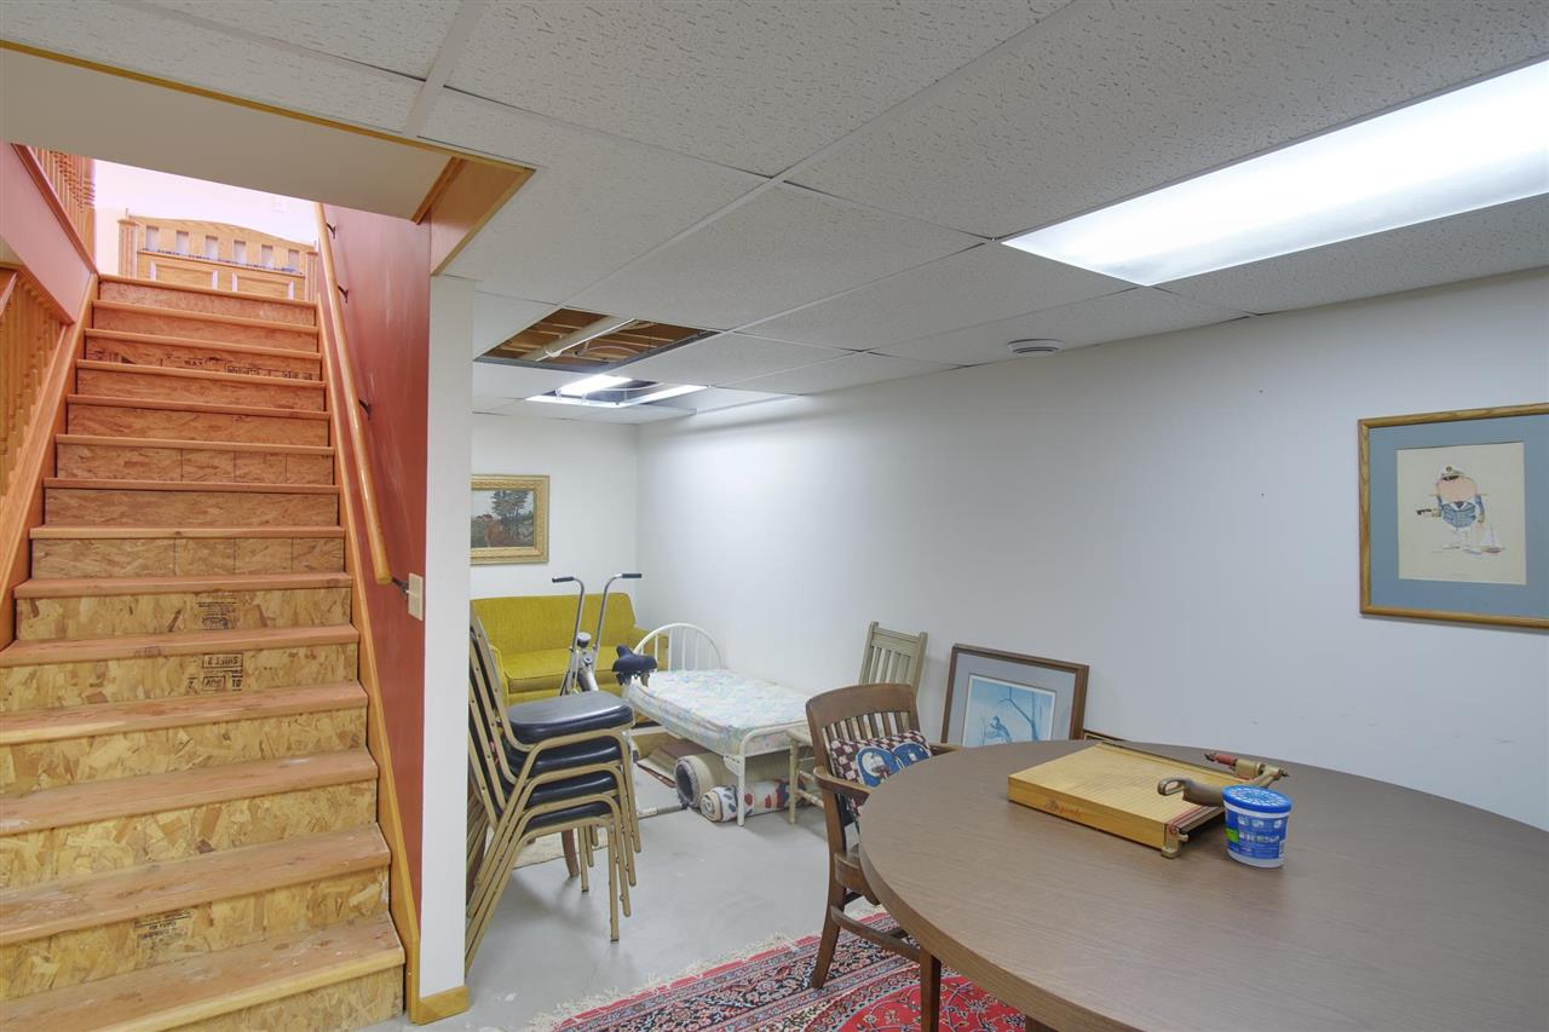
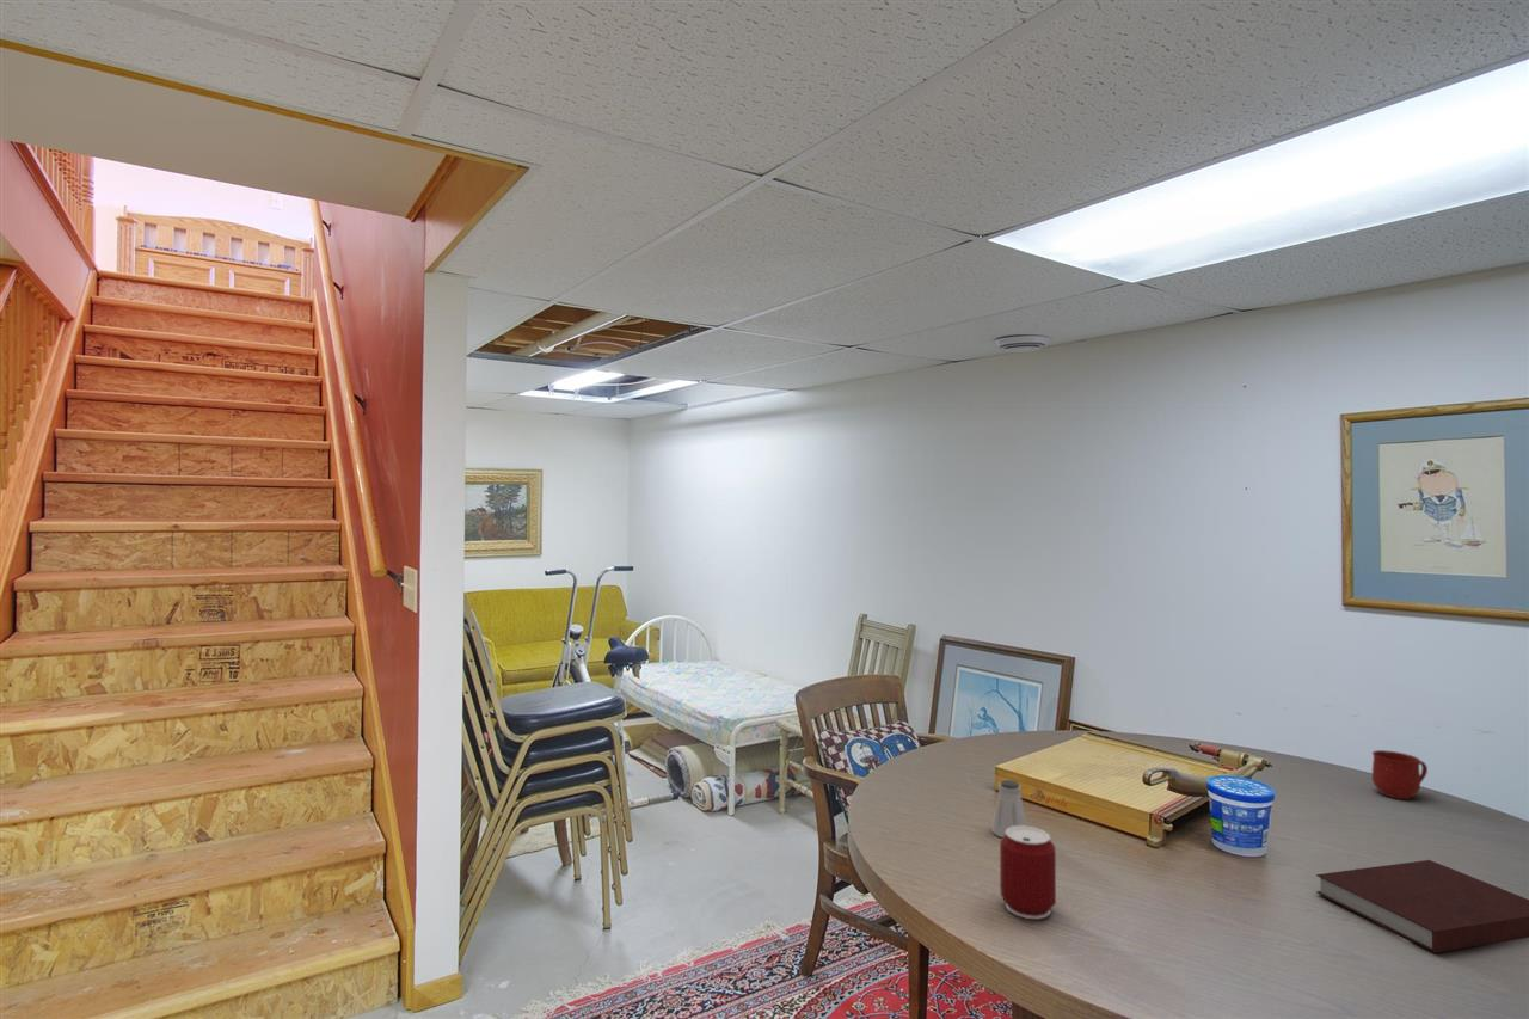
+ notebook [1315,859,1529,954]
+ saltshaker [990,779,1028,839]
+ mug [1371,749,1429,800]
+ can [999,825,1057,920]
